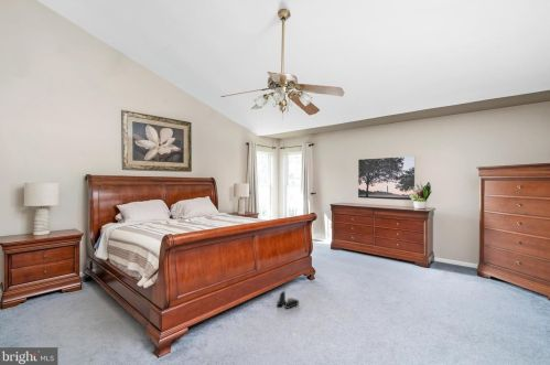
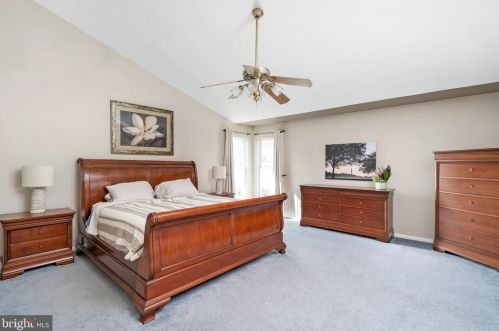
- boots [276,289,300,310]
